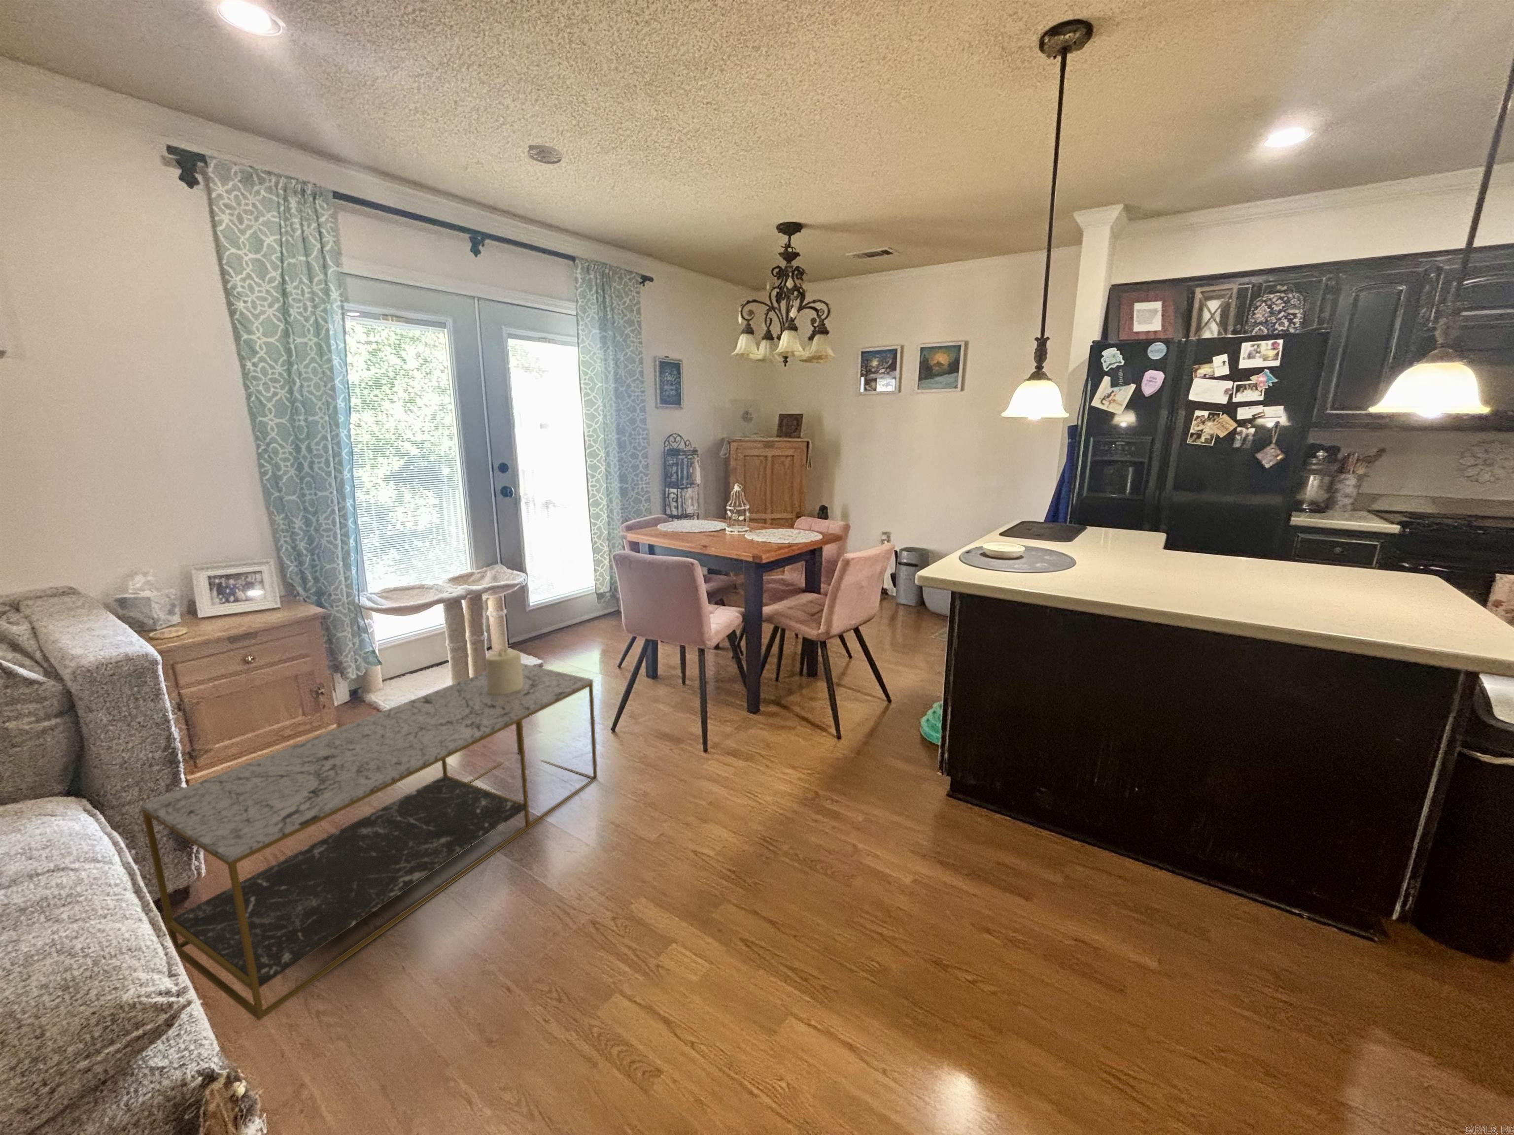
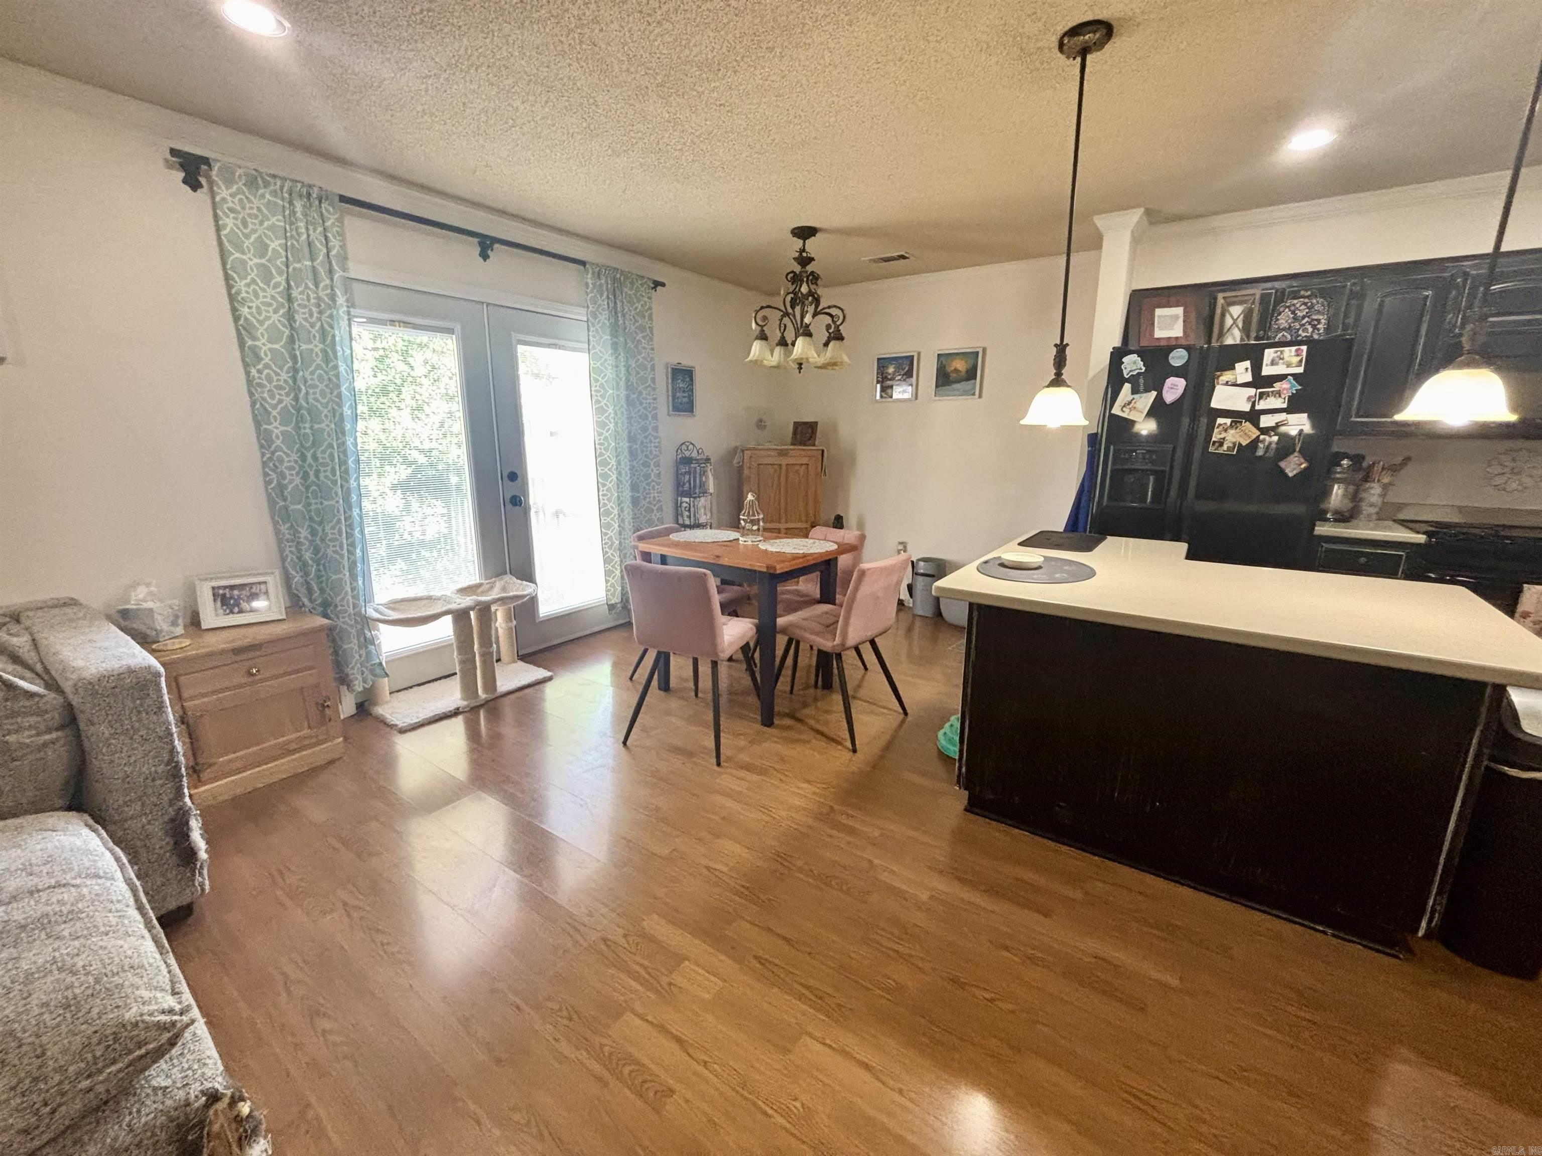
- candle [485,647,523,695]
- smoke detector [527,144,564,165]
- coffee table [139,663,597,1022]
